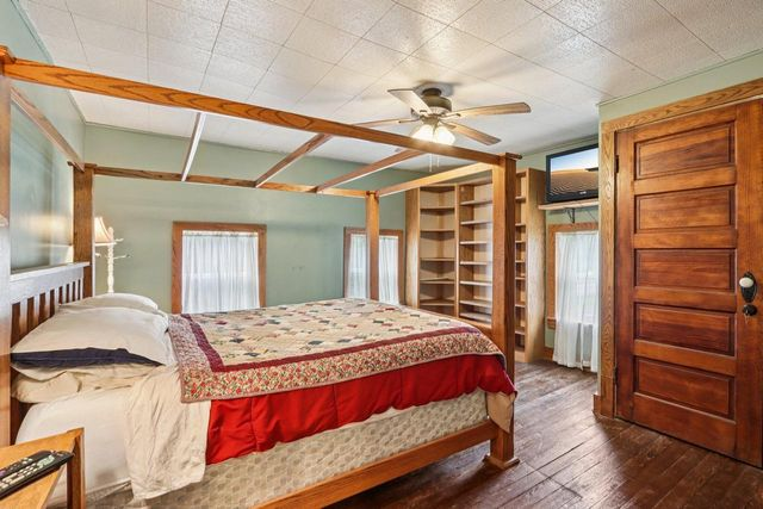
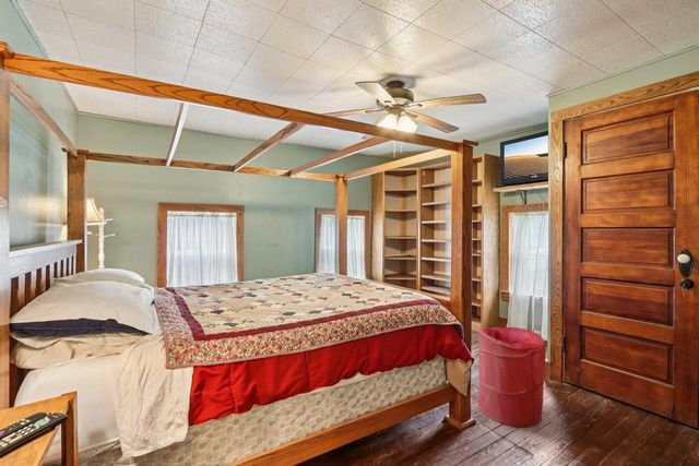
+ laundry hamper [477,326,547,428]
